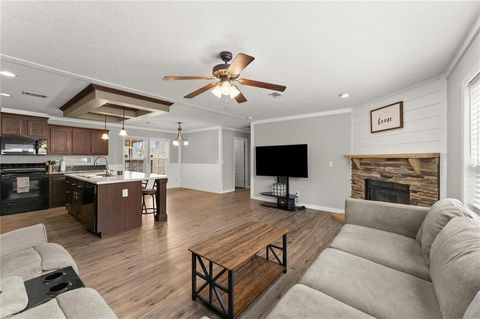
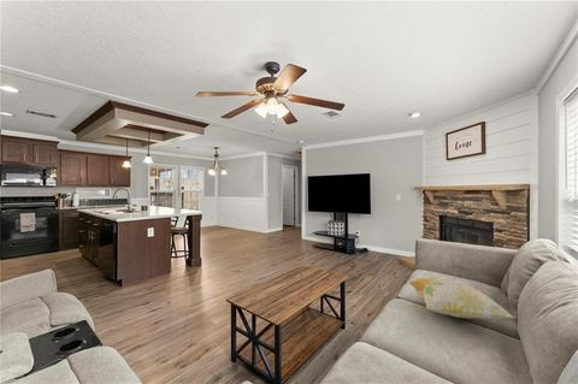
+ decorative pillow [406,276,515,320]
